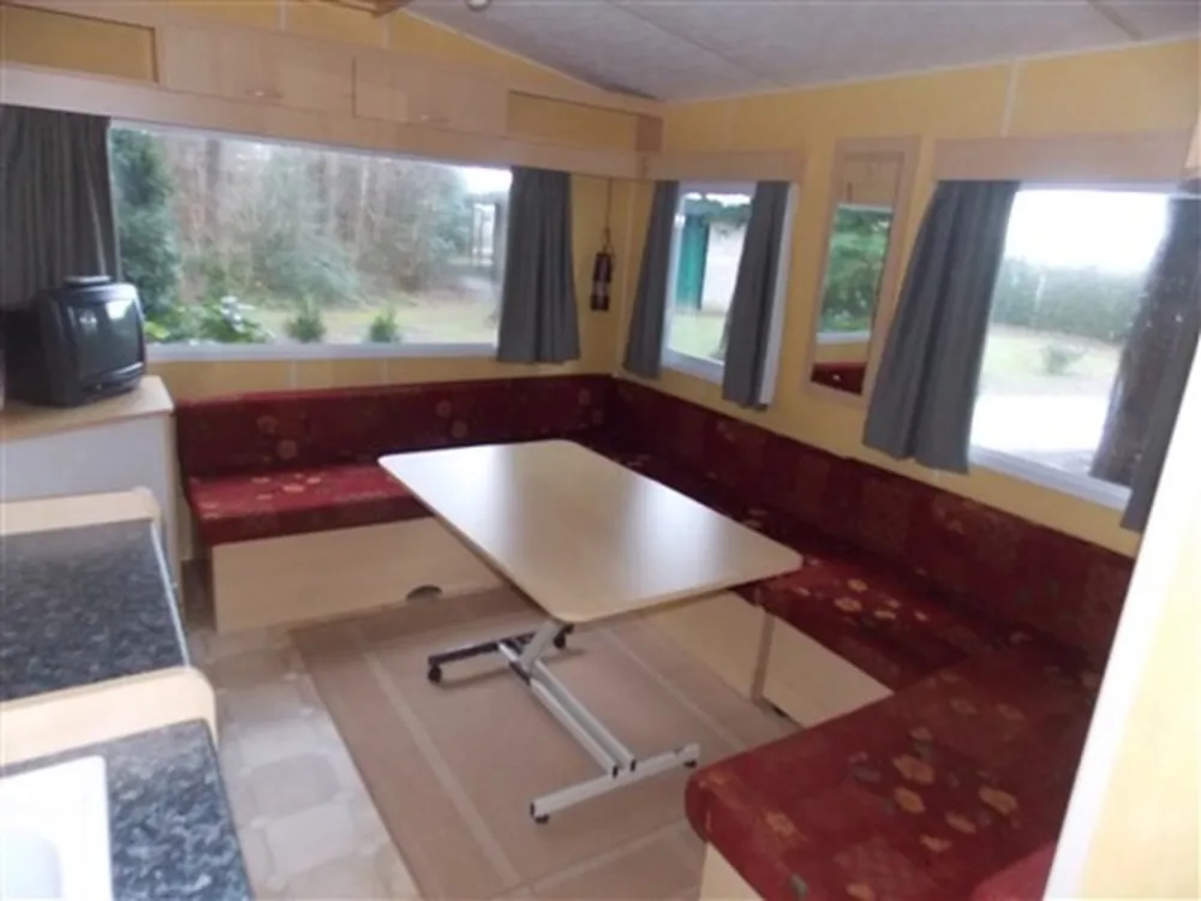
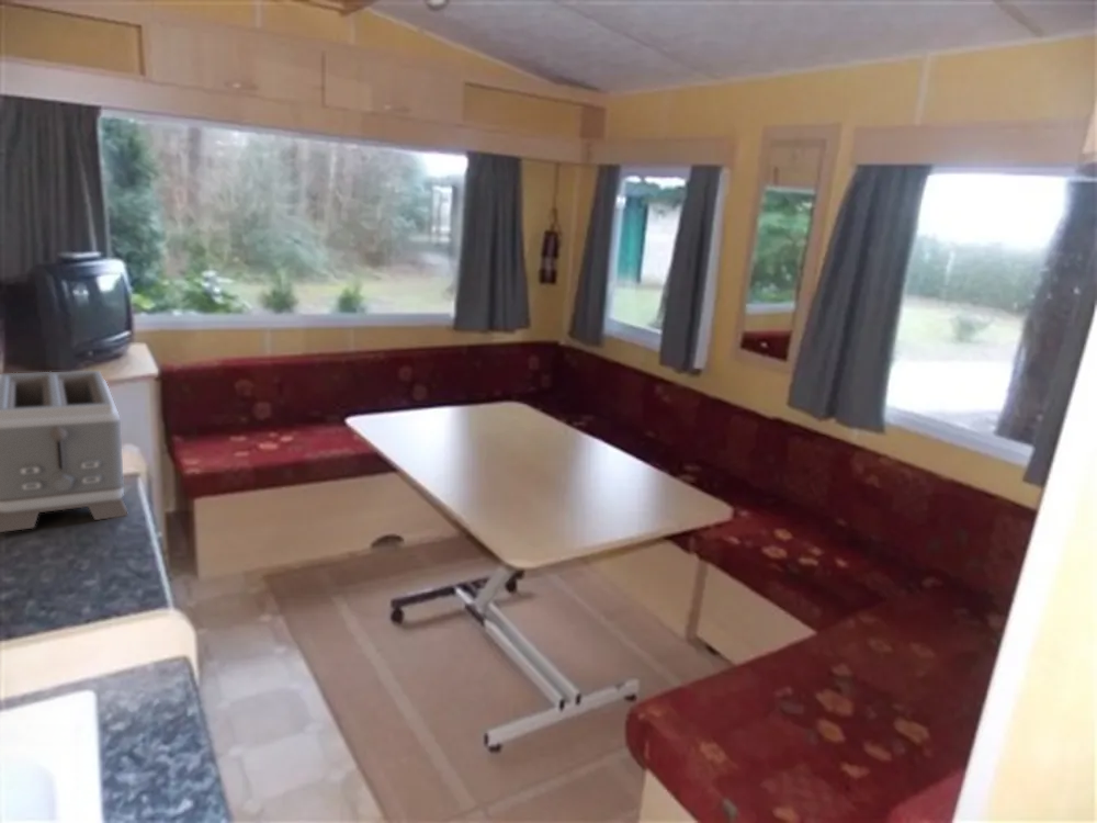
+ toaster [0,370,129,533]
